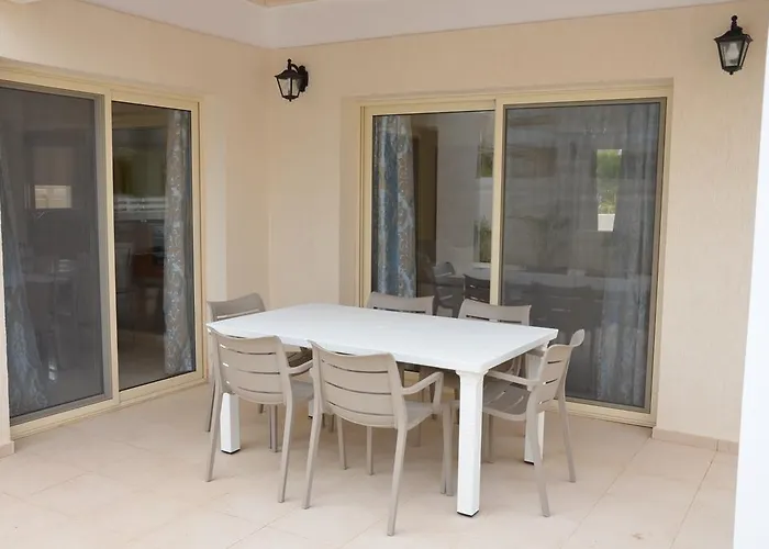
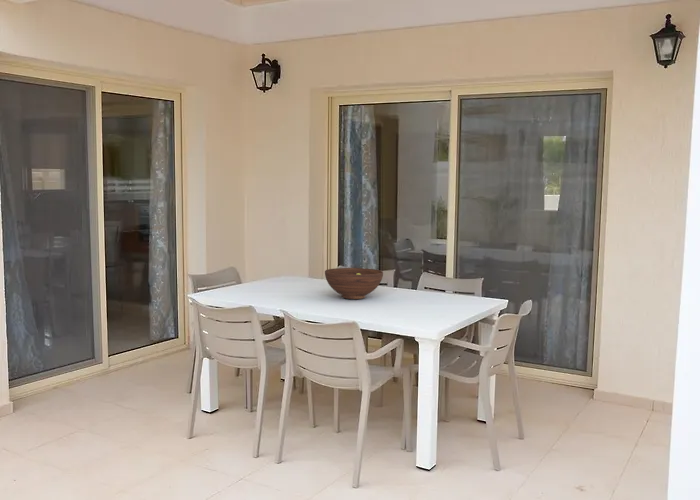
+ fruit bowl [324,267,384,300]
